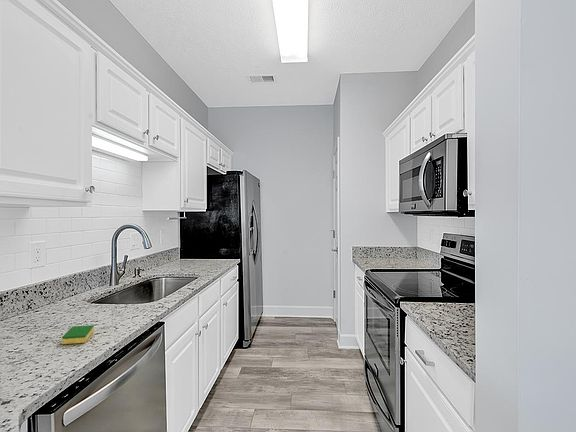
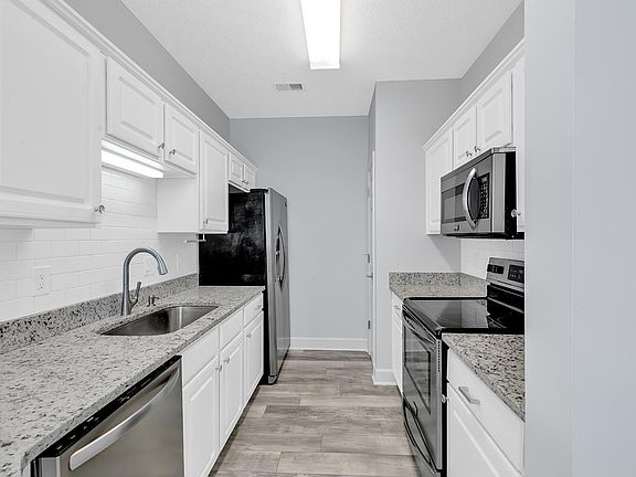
- dish sponge [61,324,94,345]
